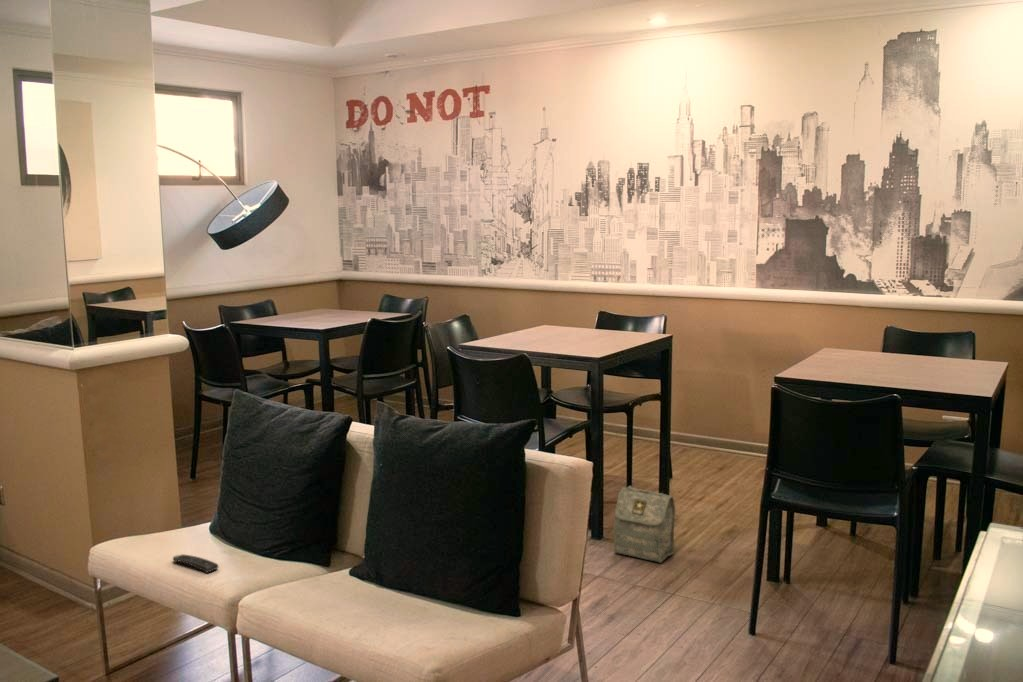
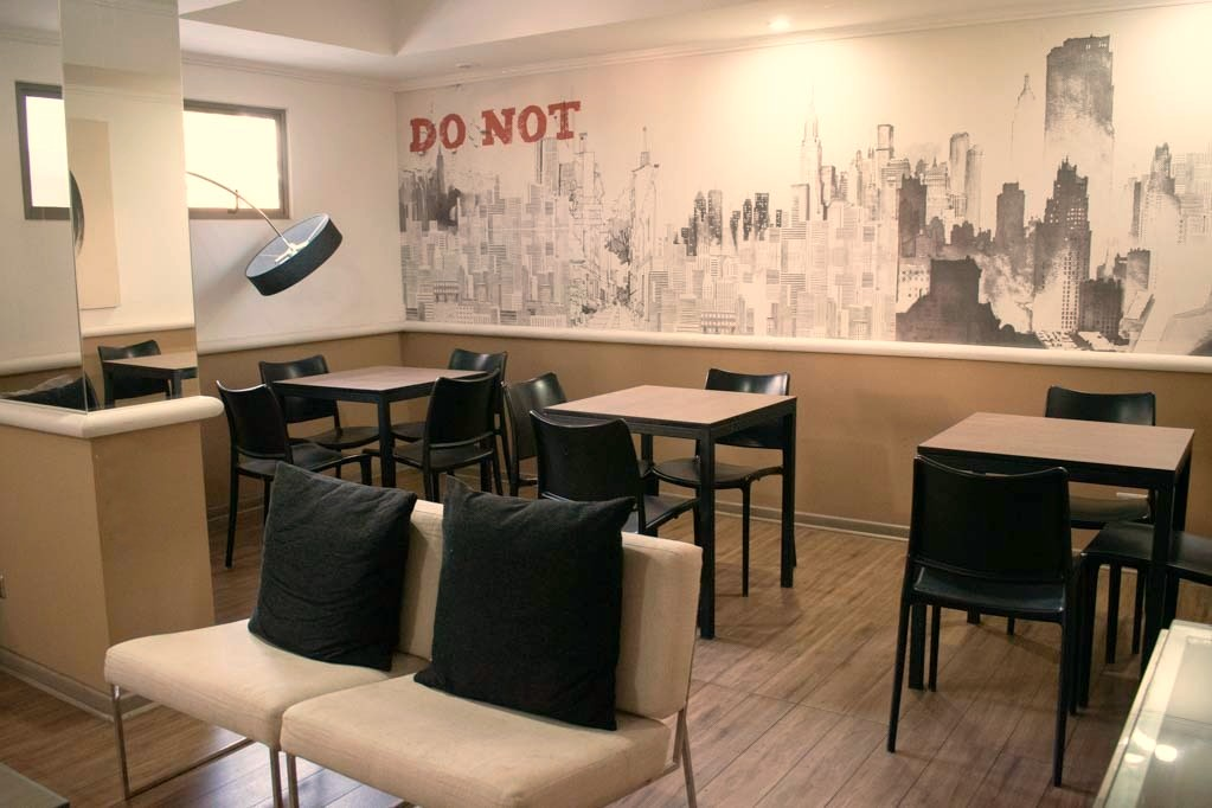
- bag [613,485,676,564]
- remote control [172,553,220,574]
